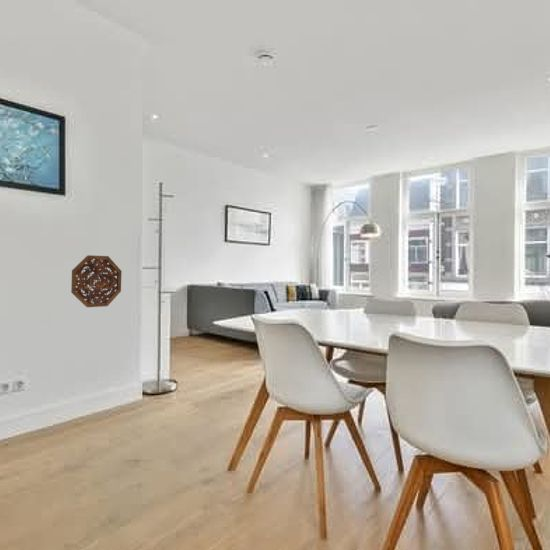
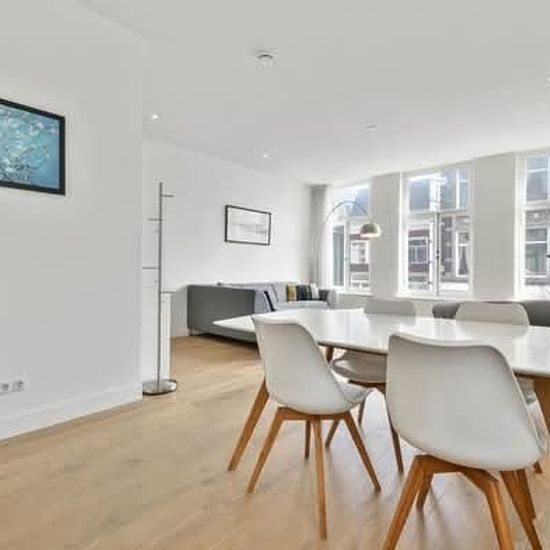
- decorative platter [70,254,123,308]
